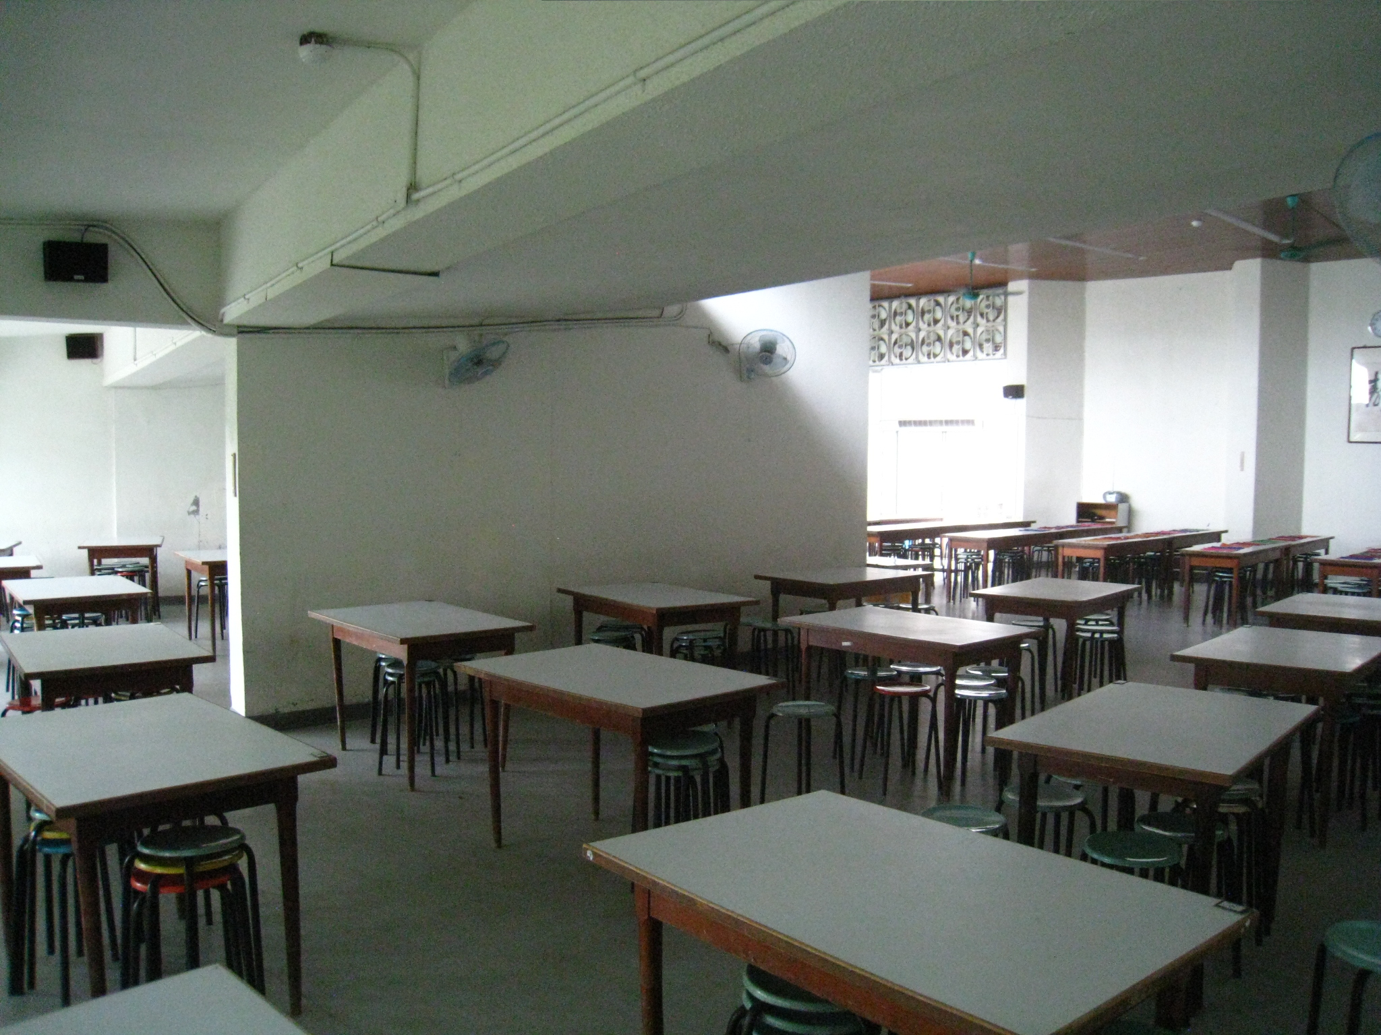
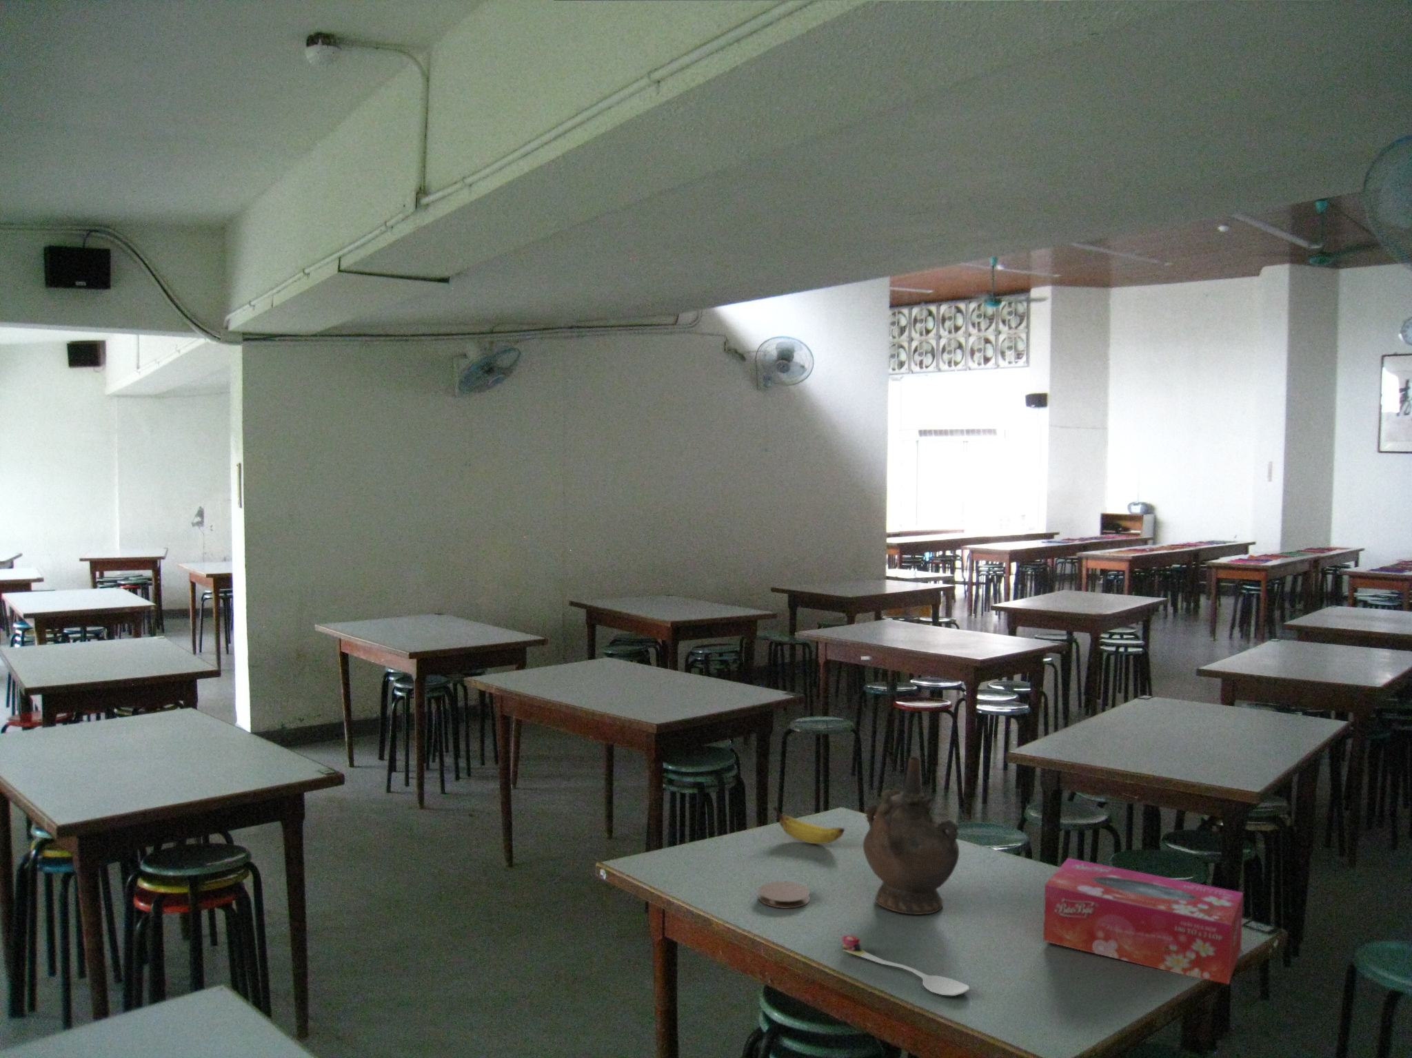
+ ceremonial vessel [863,757,959,916]
+ coaster [758,880,811,909]
+ banana [772,806,845,845]
+ spoon [839,934,971,997]
+ tissue box [1043,858,1244,985]
